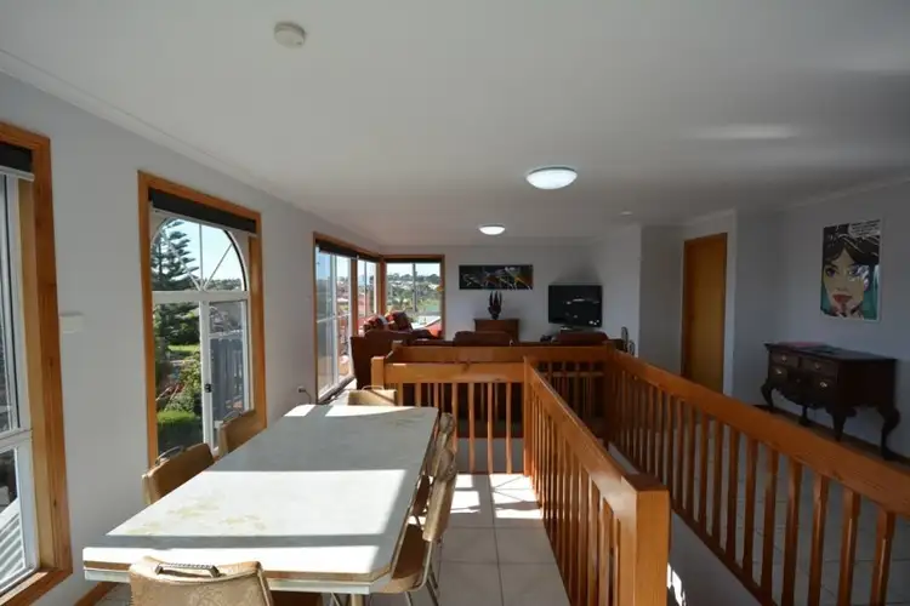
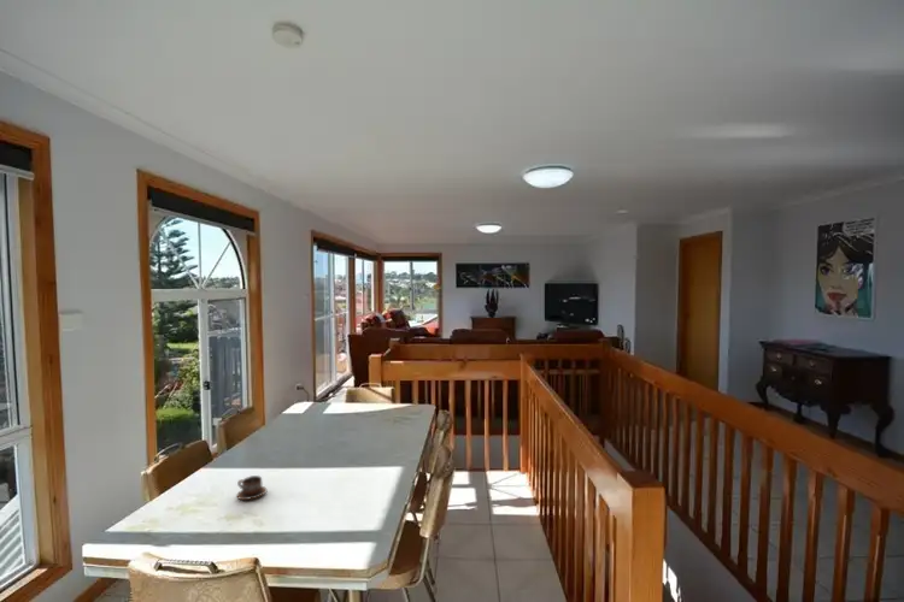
+ cup [235,474,268,501]
